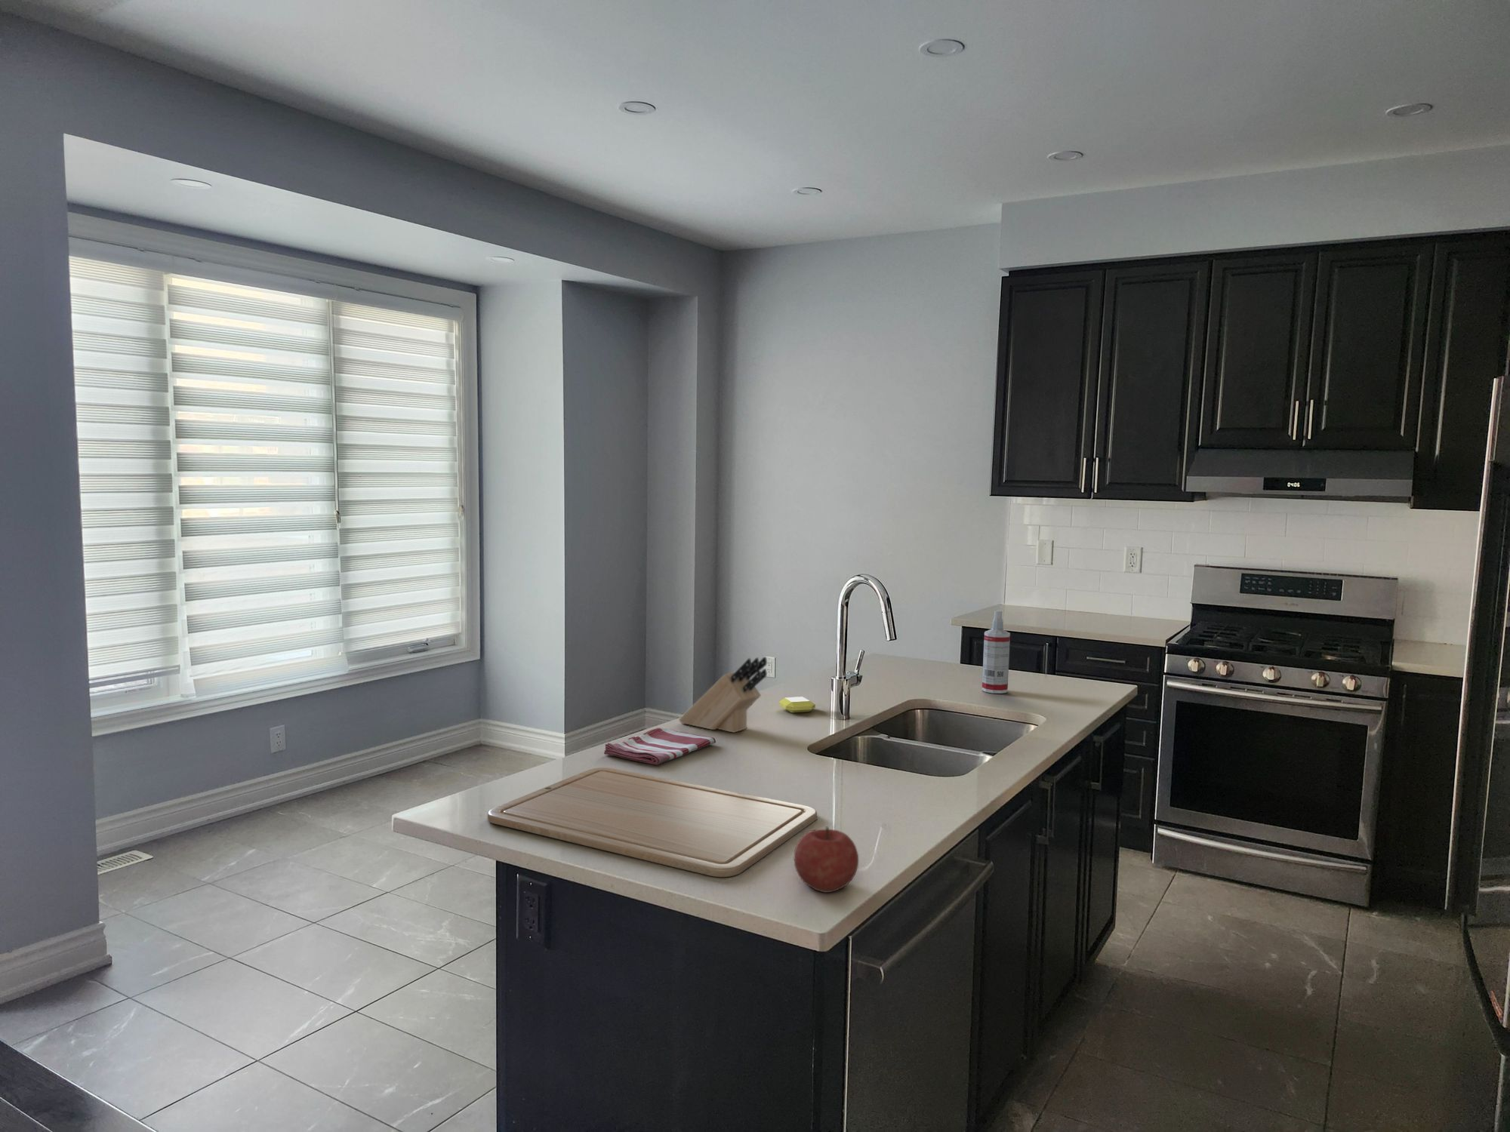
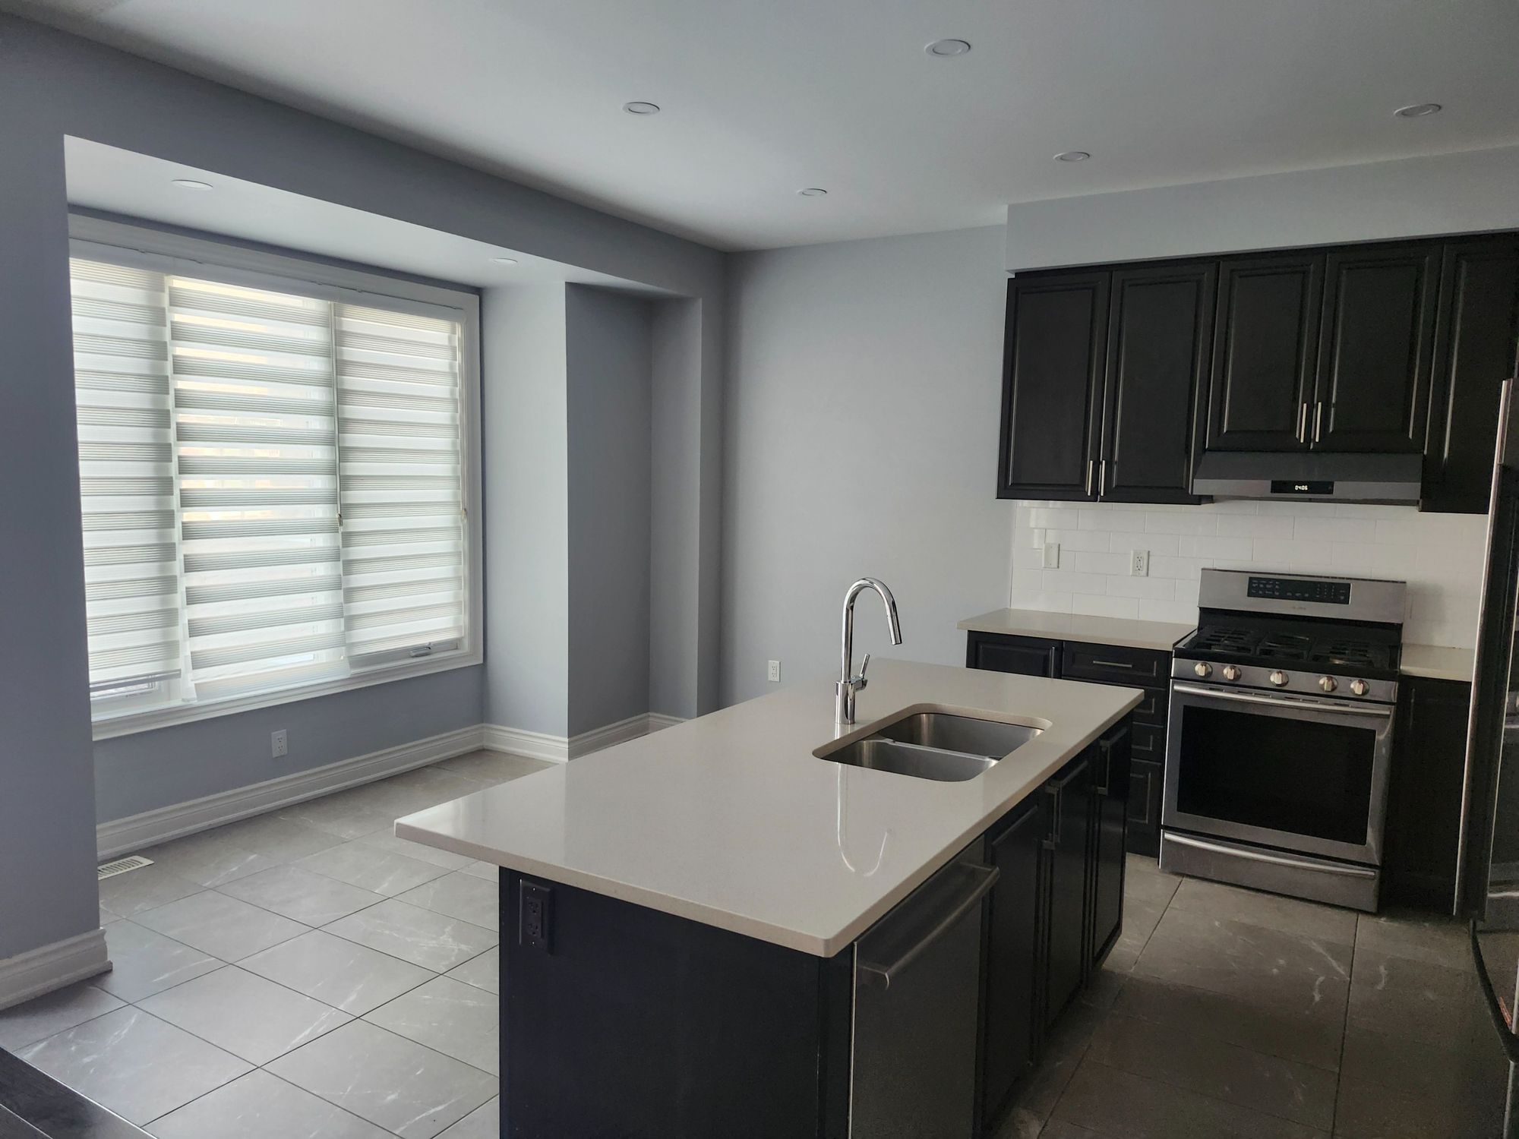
- dish towel [603,727,717,766]
- spray bottle [981,610,1011,694]
- fruit [793,825,860,893]
- soap bar [779,696,816,713]
- chopping board [487,767,818,878]
- knife block [678,656,768,734]
